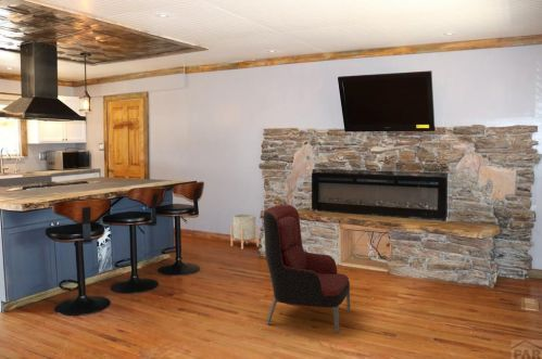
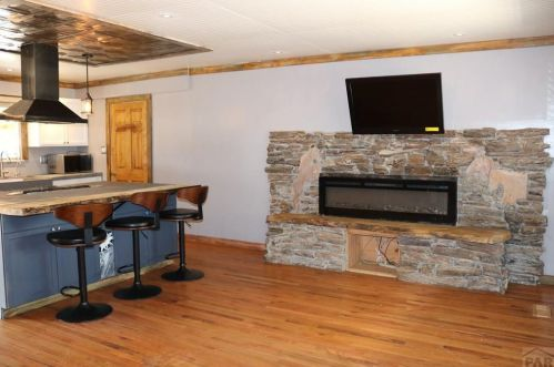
- armchair [263,204,351,334]
- planter [229,214,260,251]
